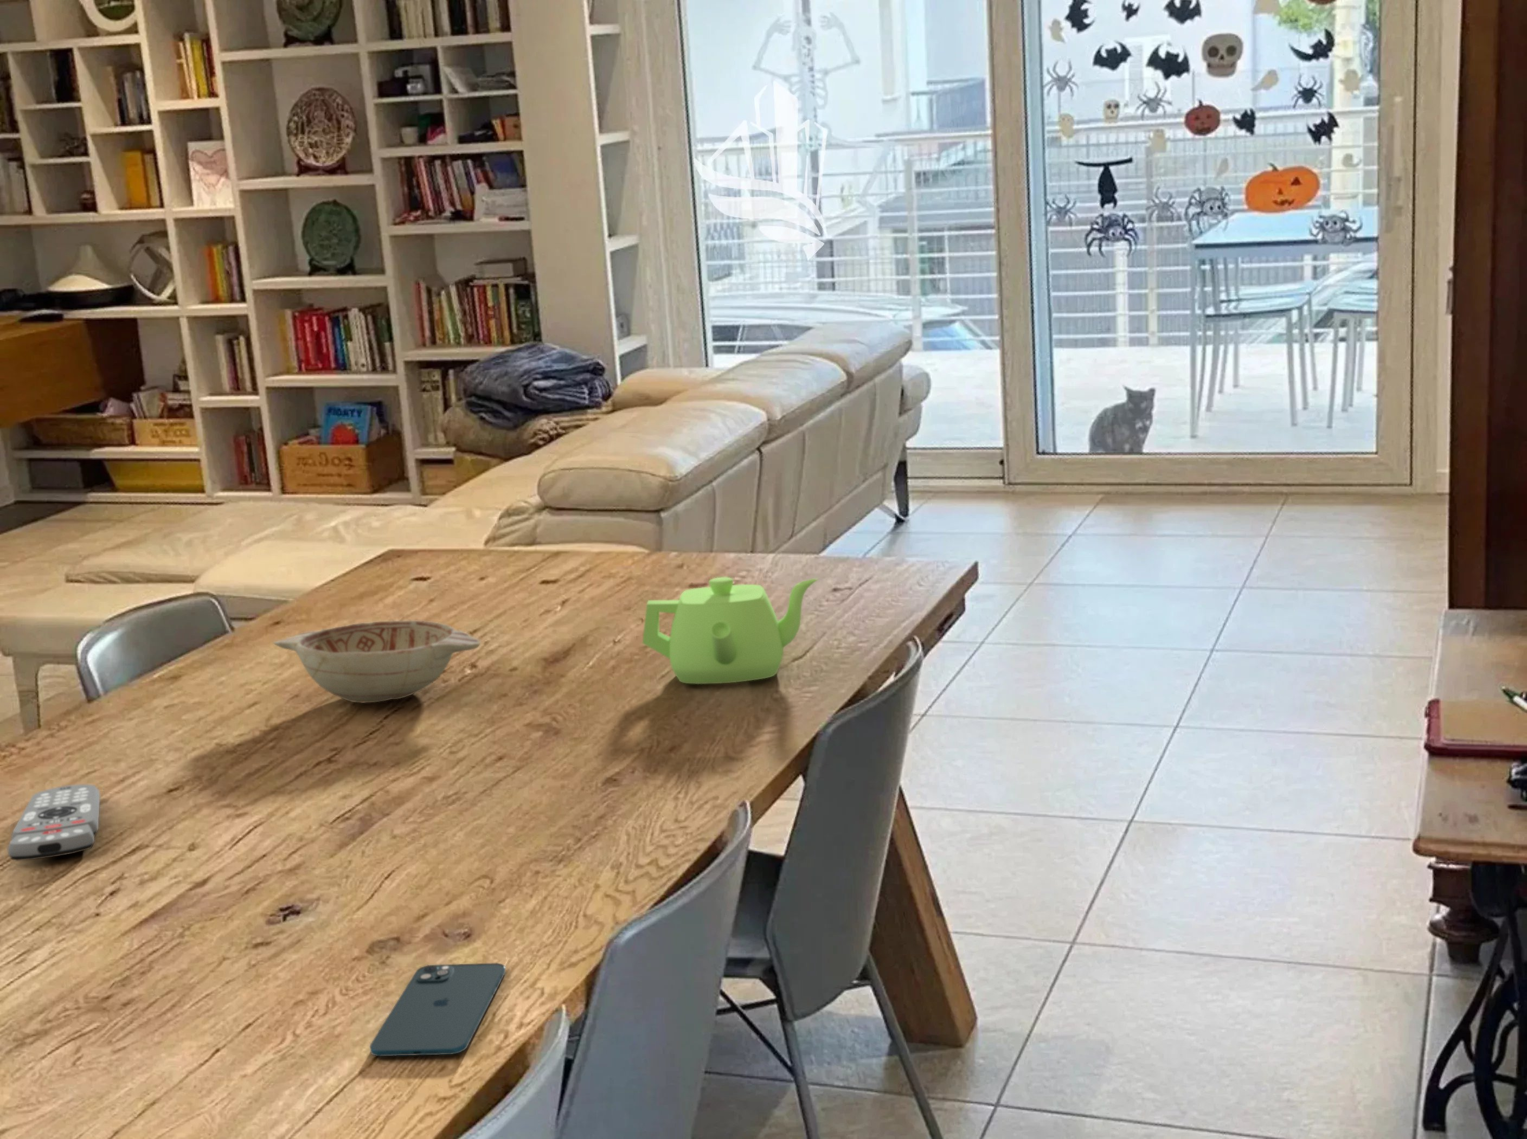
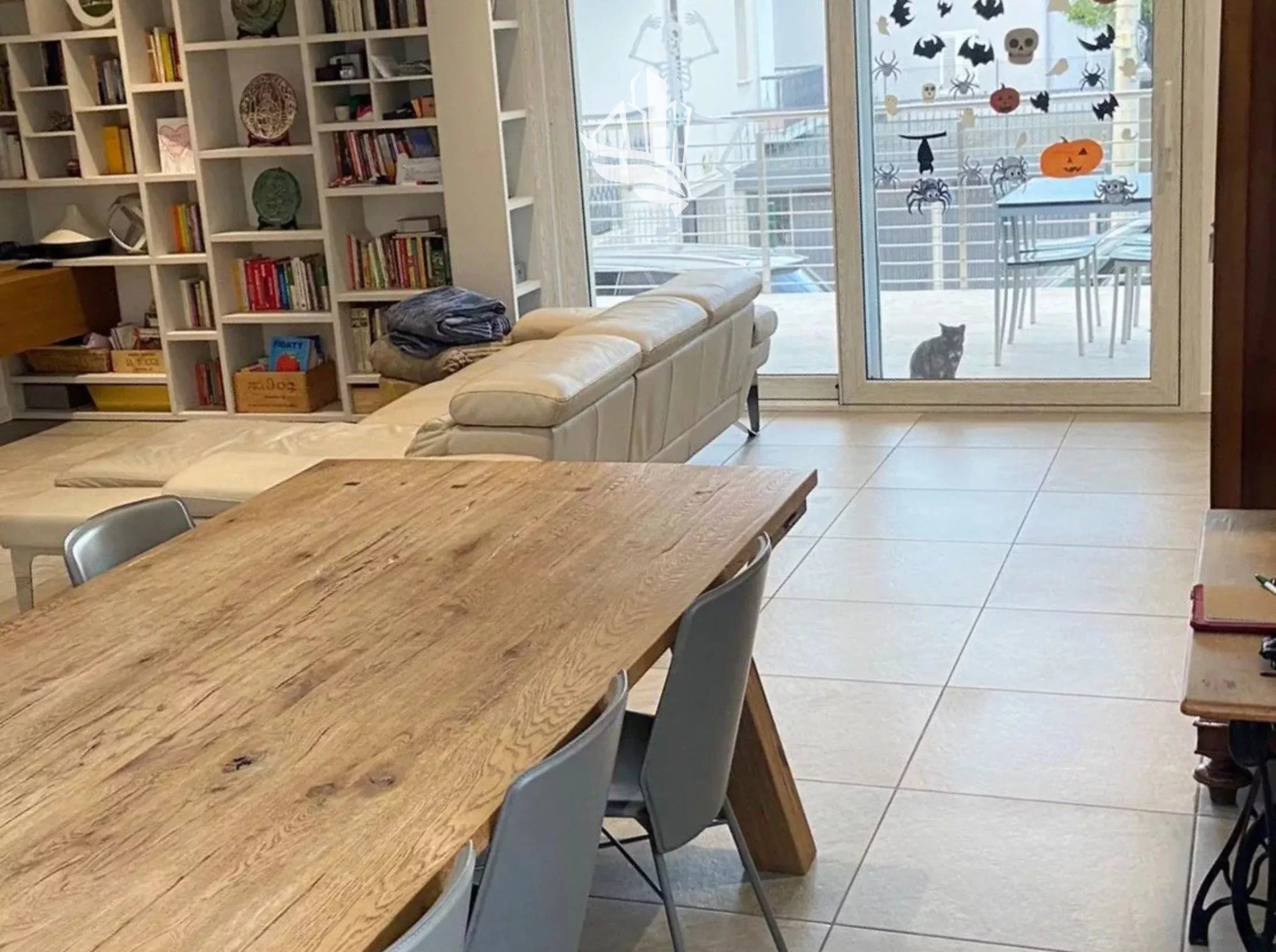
- smartphone [370,963,506,1056]
- teapot [641,577,819,684]
- remote control [7,784,101,861]
- decorative bowl [273,620,481,704]
